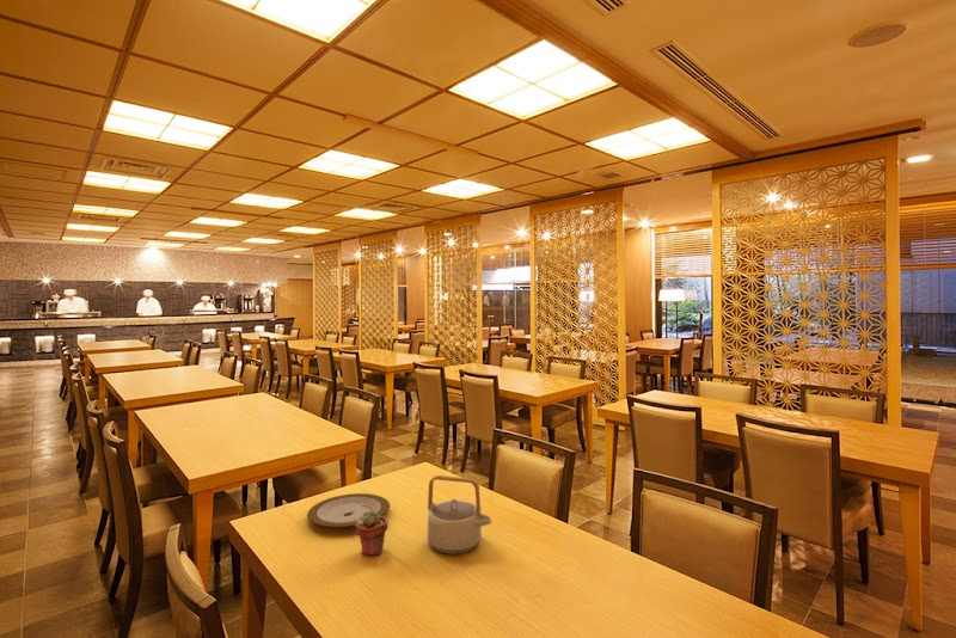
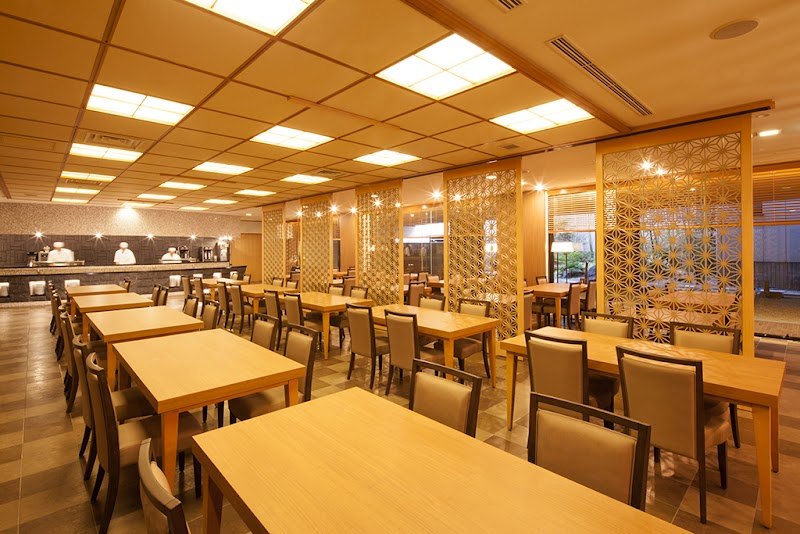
- potted succulent [355,510,390,557]
- teapot [427,474,492,556]
- plate [306,492,391,529]
